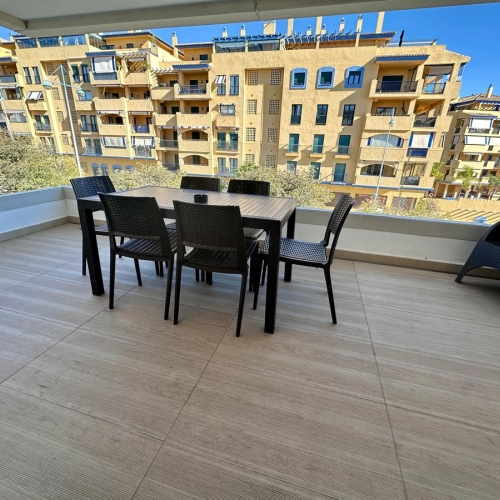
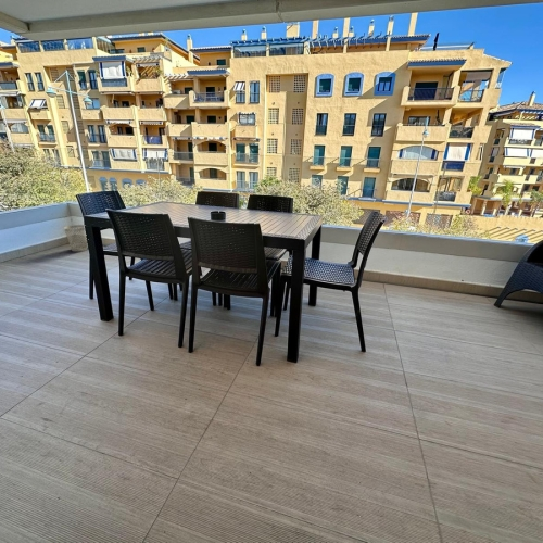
+ wastebasket [63,224,88,253]
